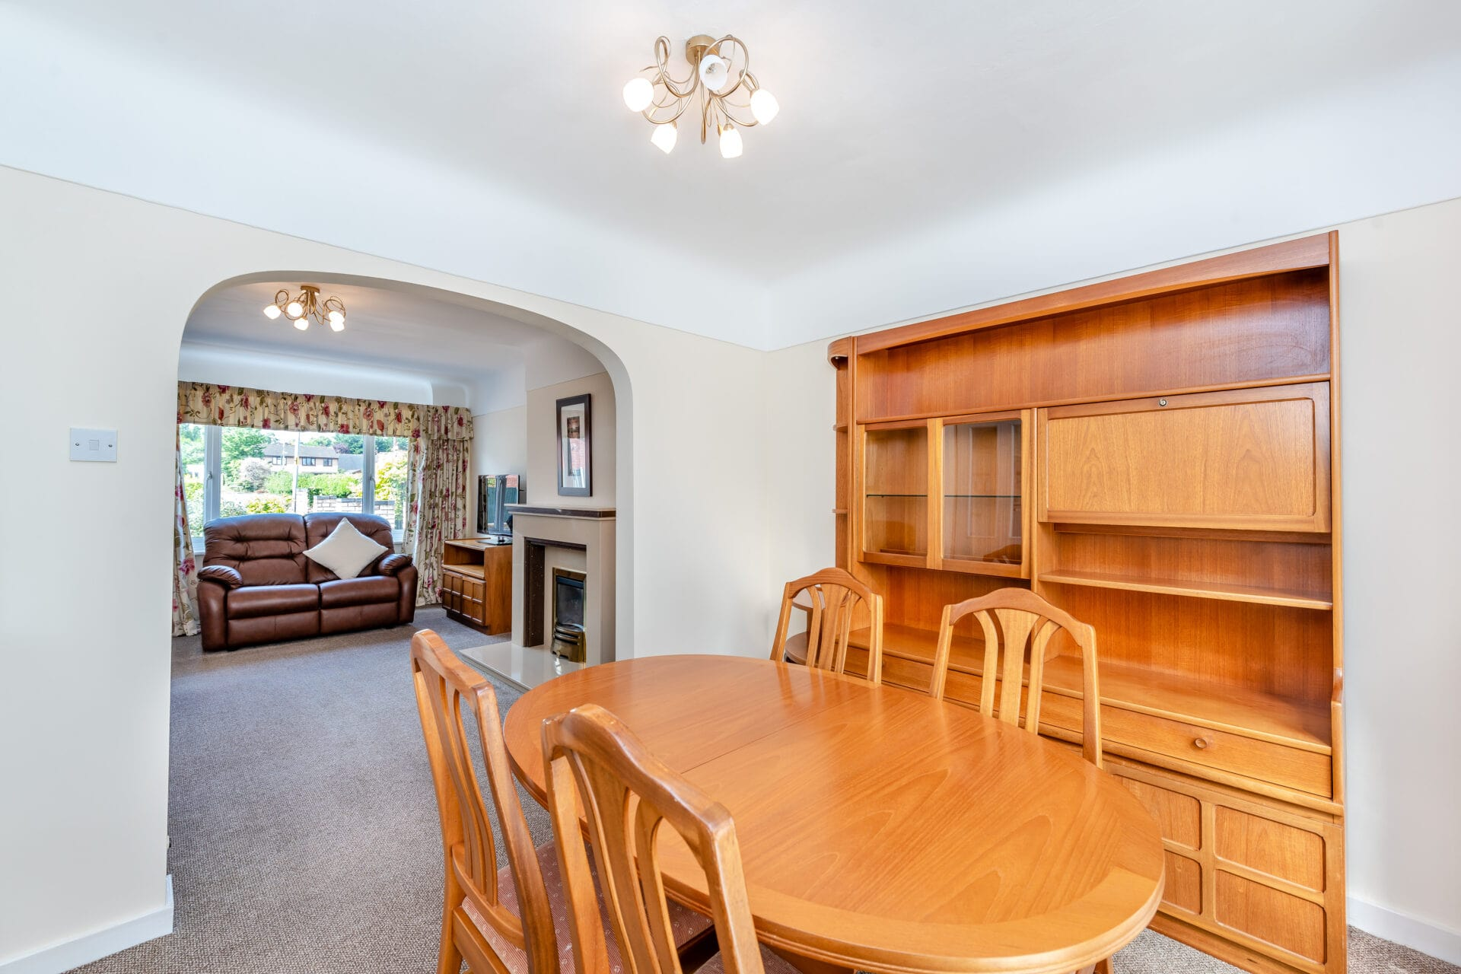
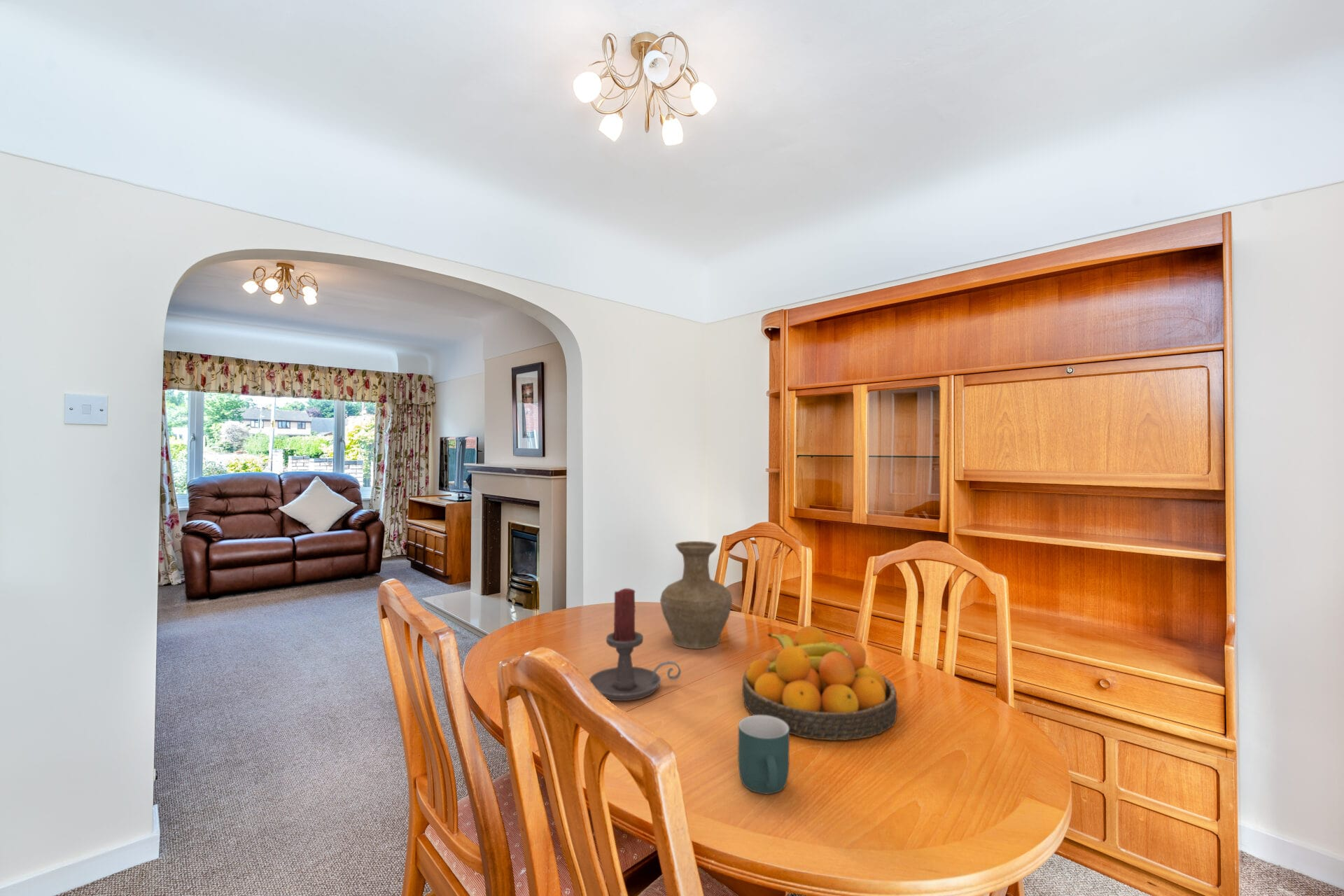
+ candle holder [588,587,682,701]
+ fruit bowl [741,625,898,741]
+ mug [737,715,790,794]
+ vase [659,540,733,650]
